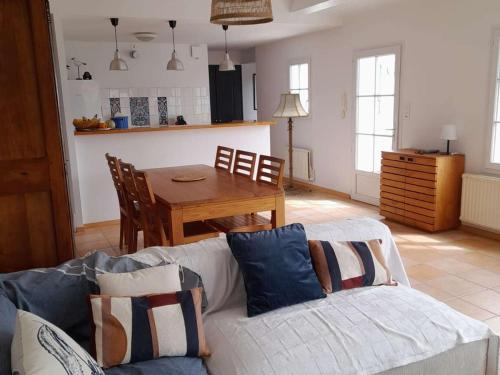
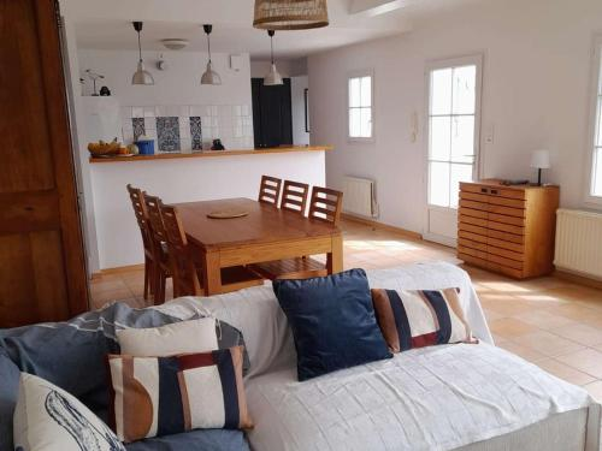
- floor lamp [271,91,310,191]
